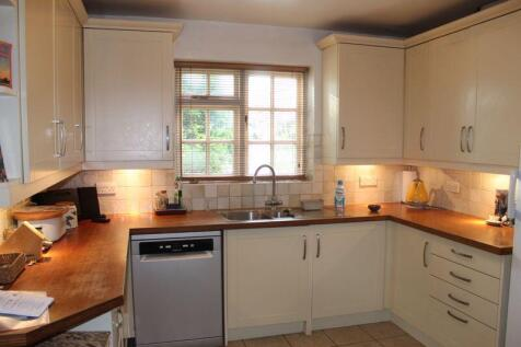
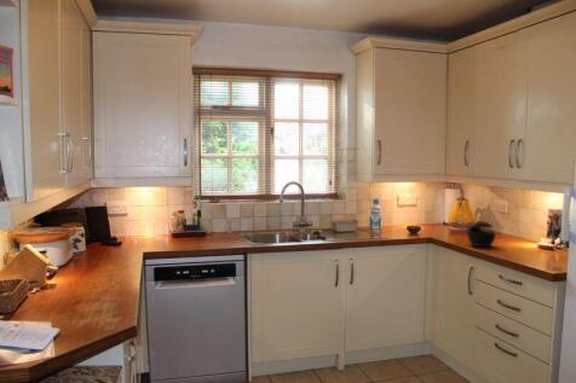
+ speaker [466,220,496,248]
